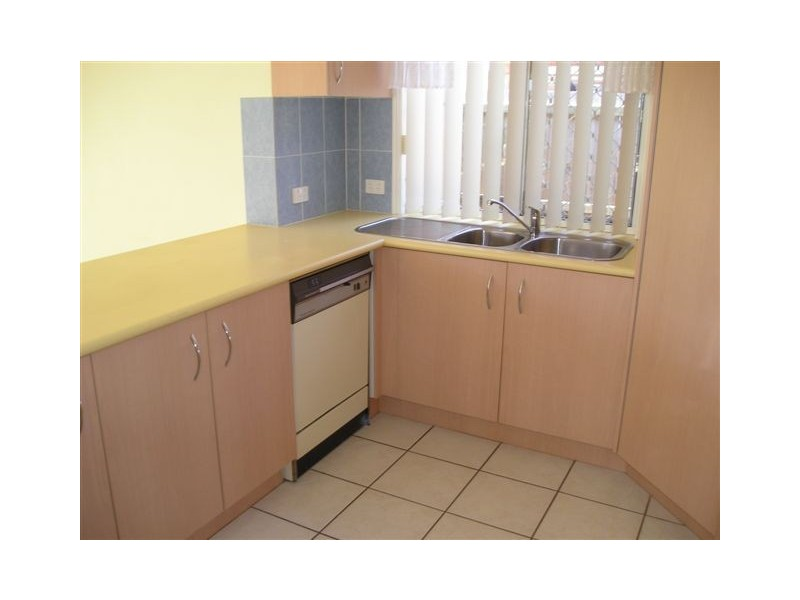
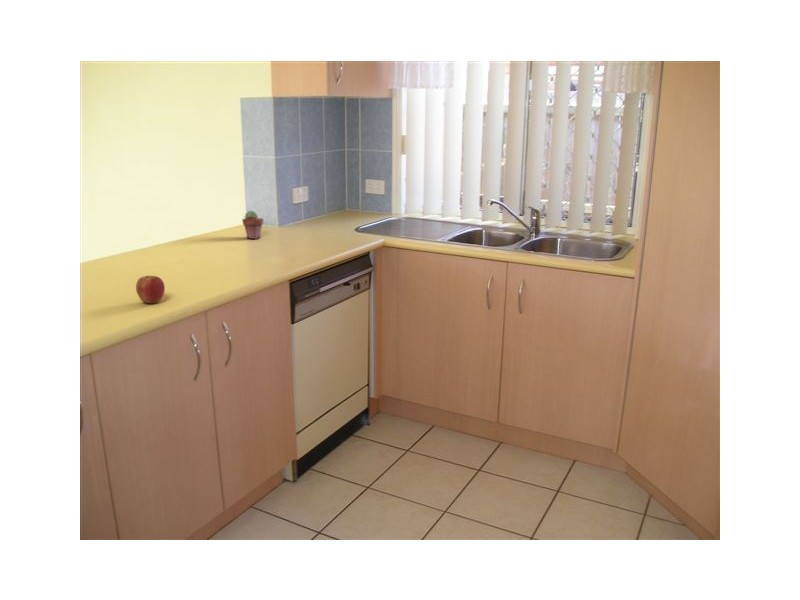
+ apple [135,275,166,304]
+ potted succulent [241,210,264,240]
